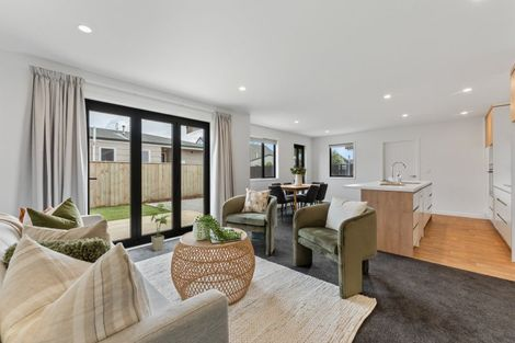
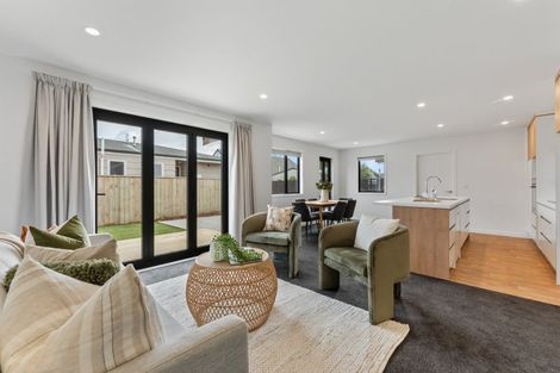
- house plant [146,203,172,252]
